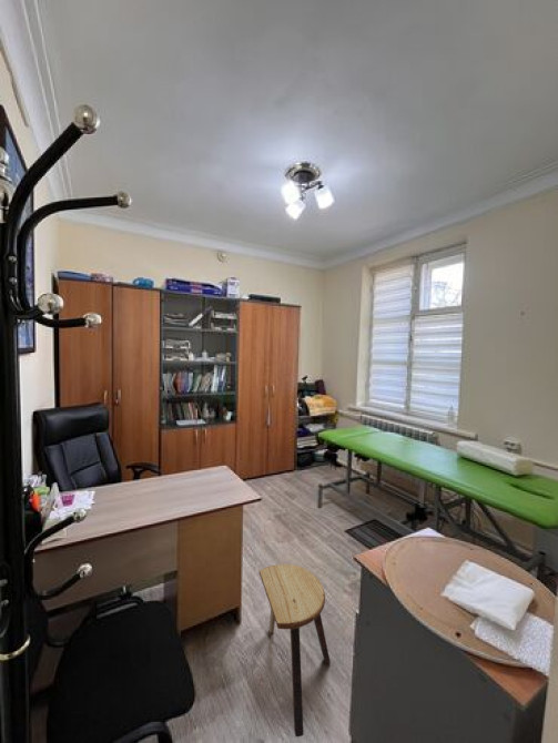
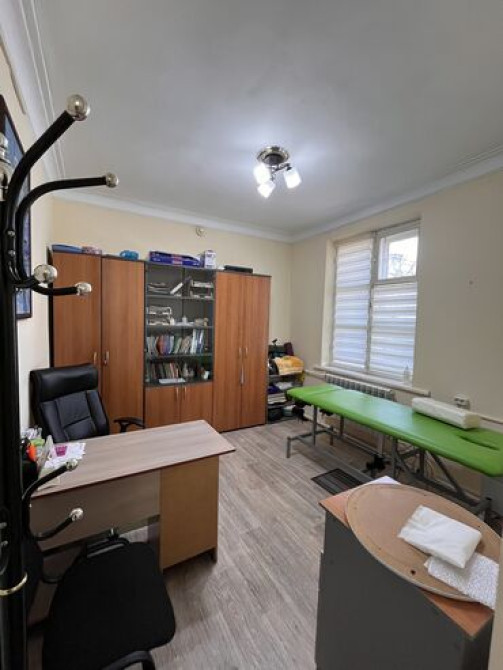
- stool [258,563,332,737]
